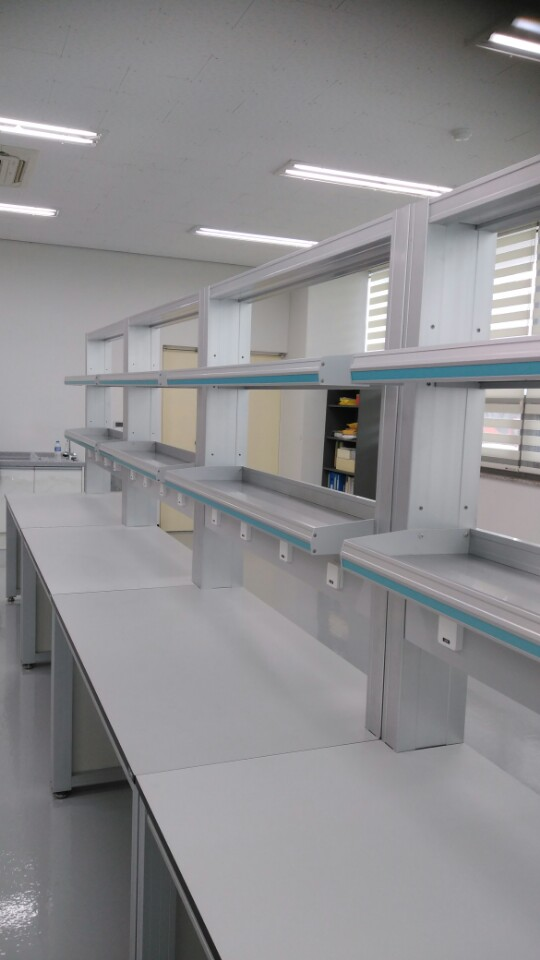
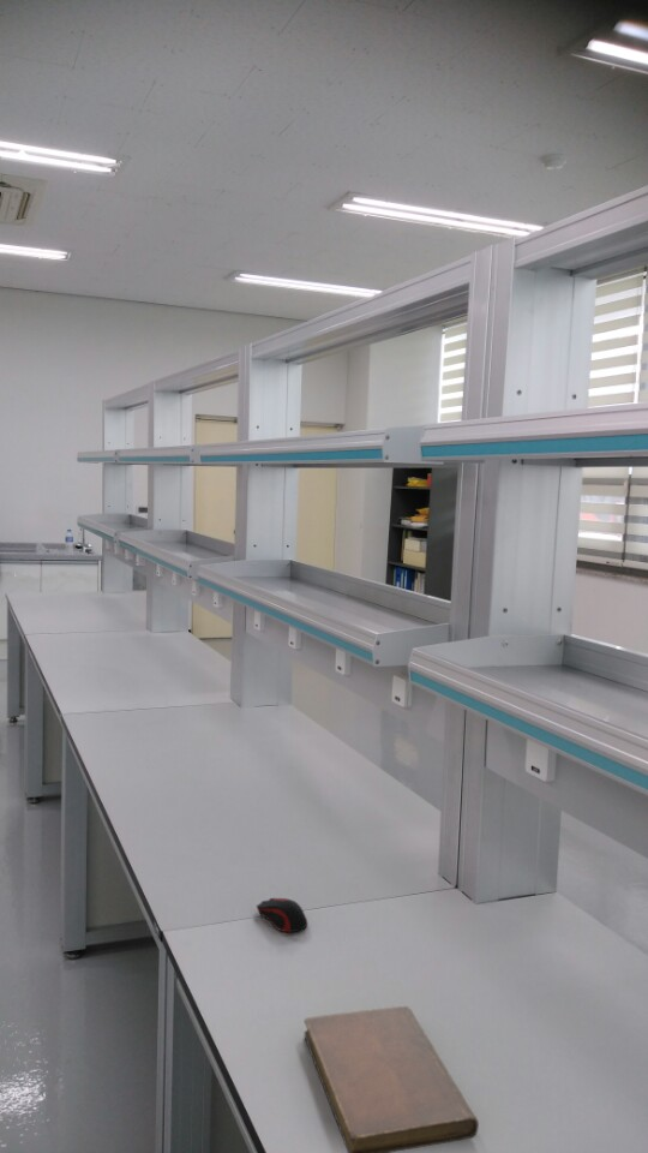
+ computer mouse [256,897,308,933]
+ notebook [304,1005,480,1153]
